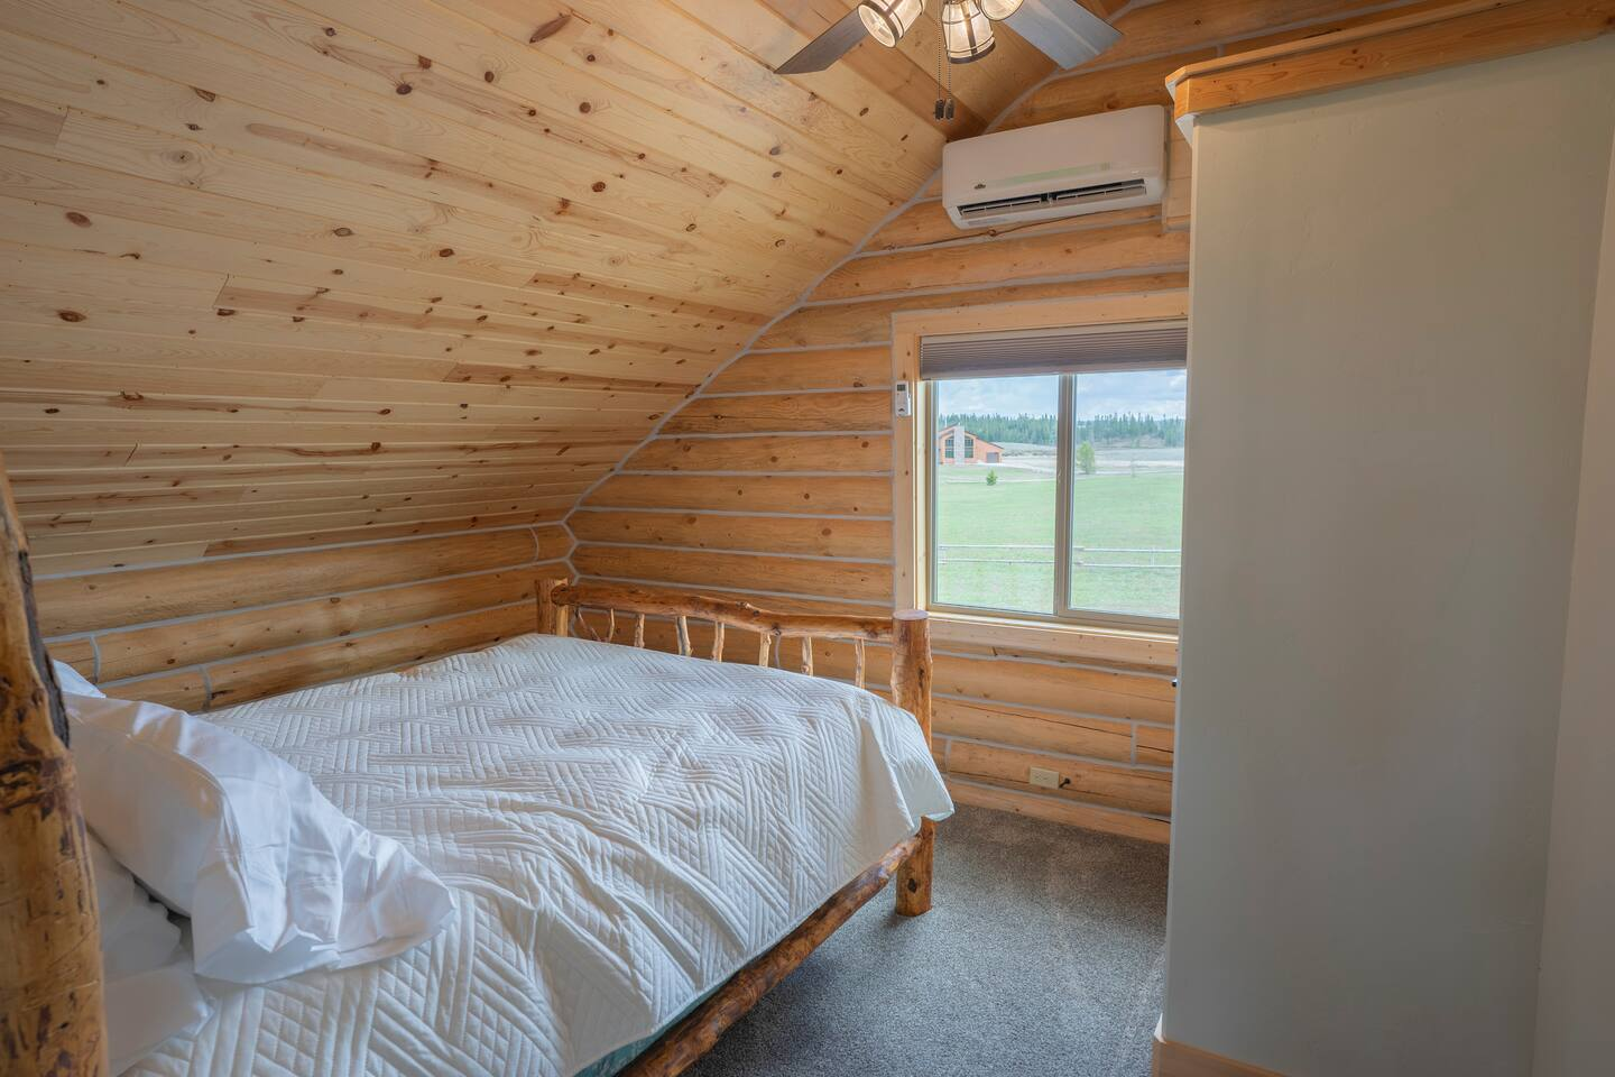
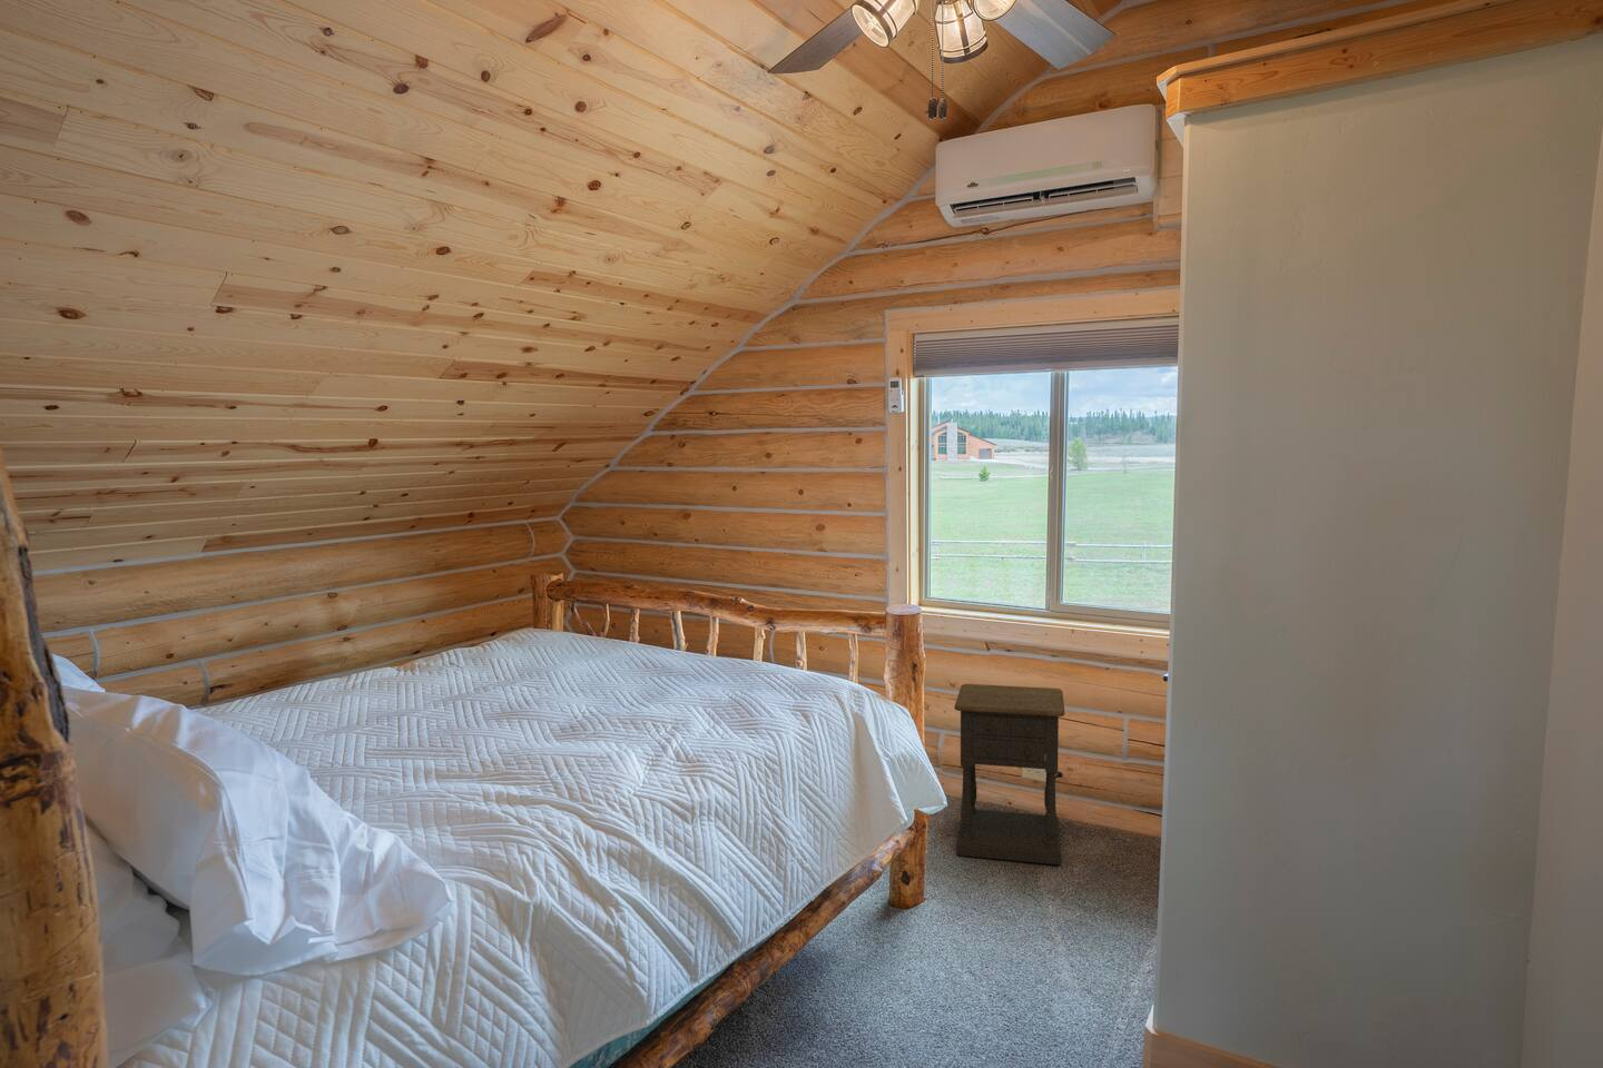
+ nightstand [953,683,1066,865]
